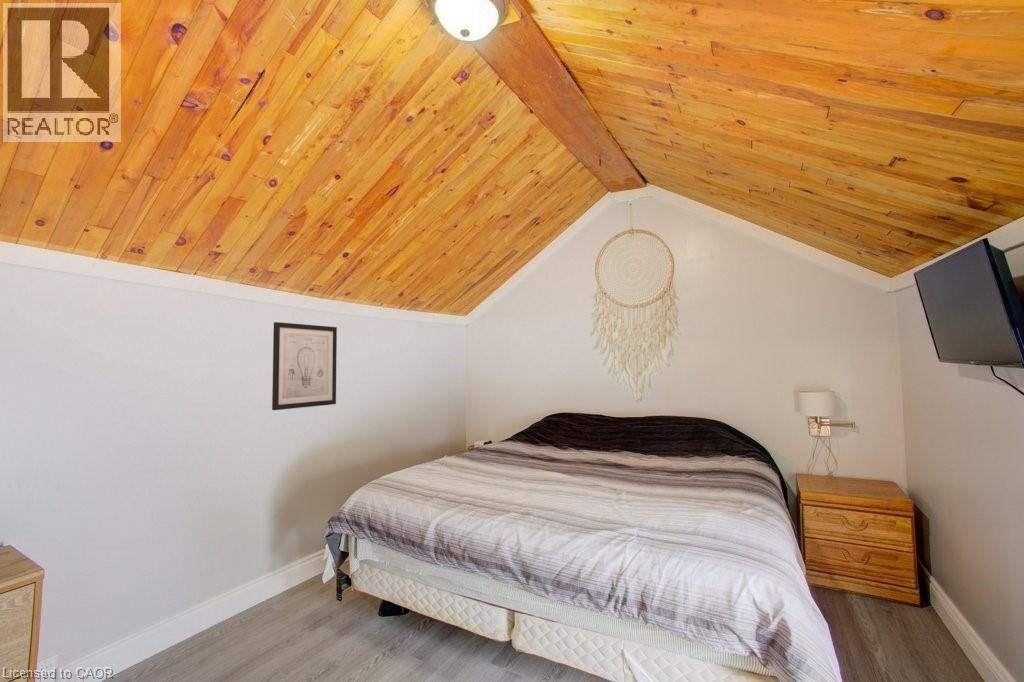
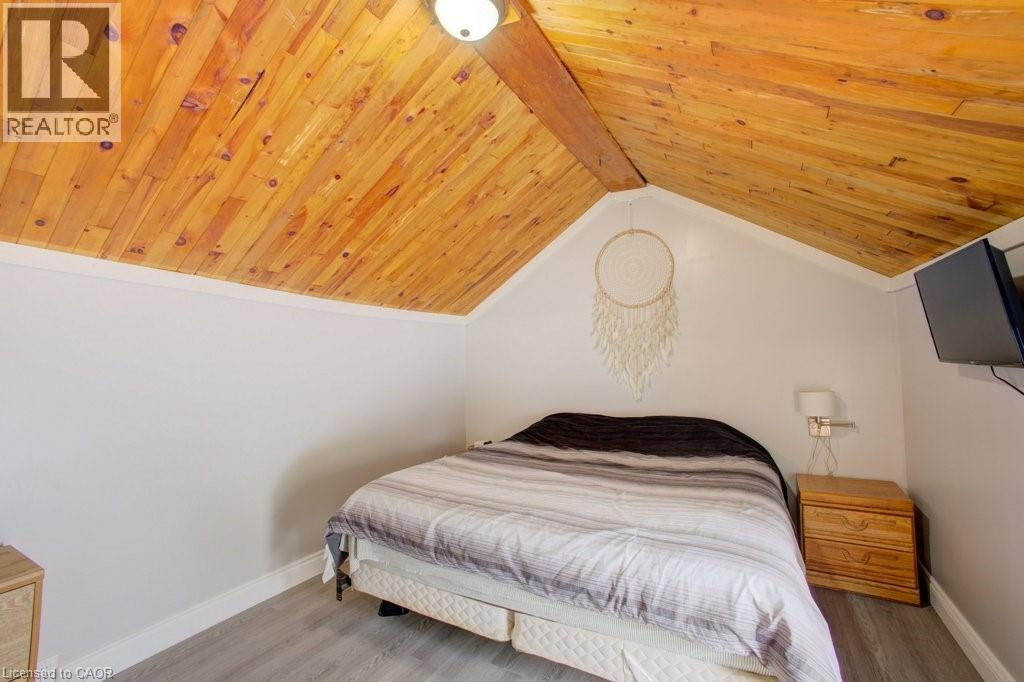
- wall art [271,321,338,411]
